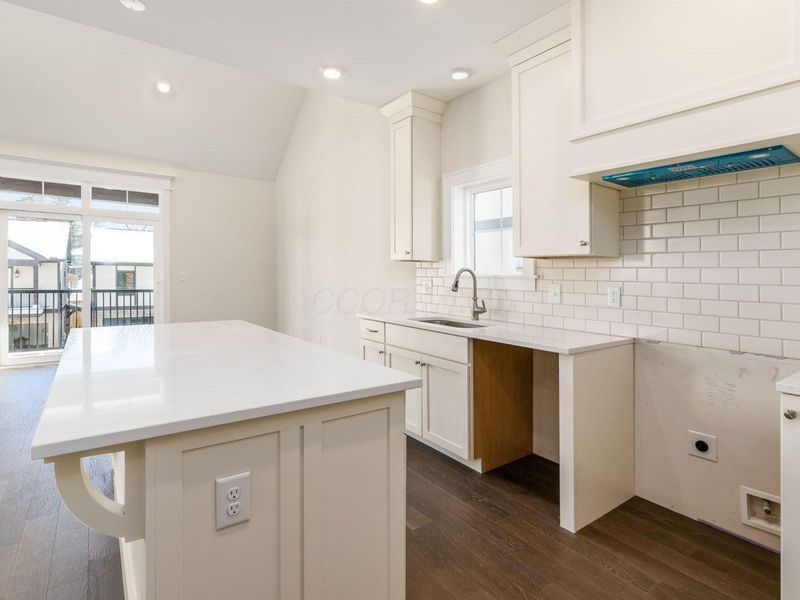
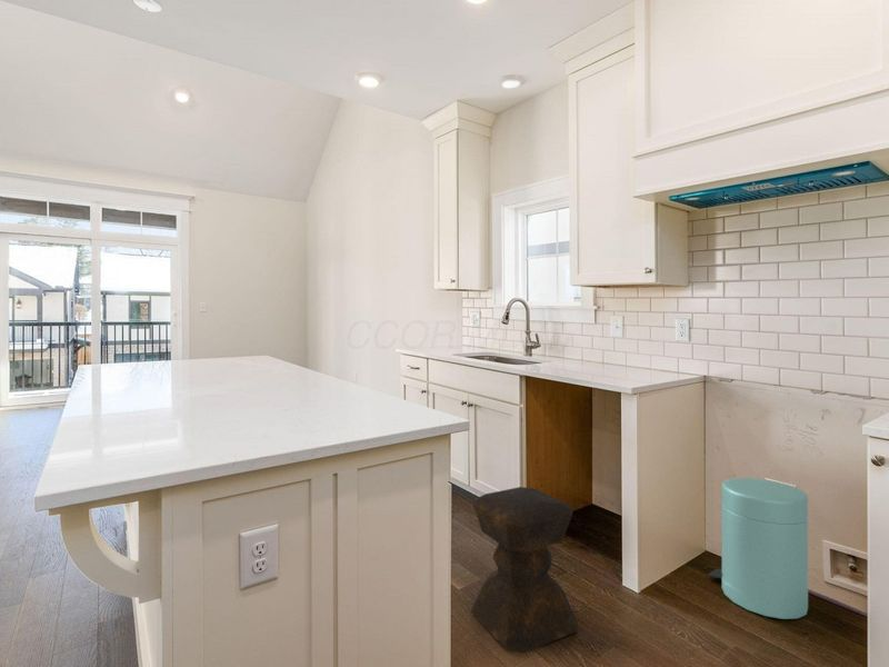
+ trash can [707,477,809,620]
+ stool [469,486,578,654]
